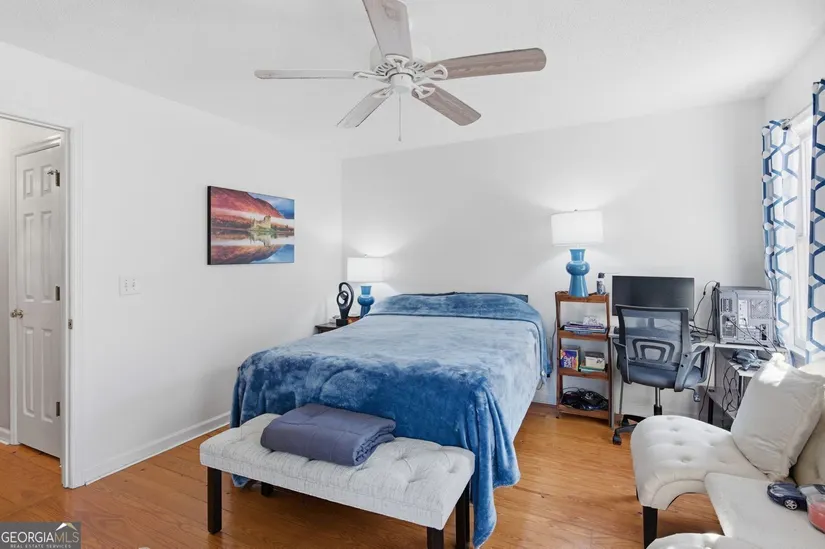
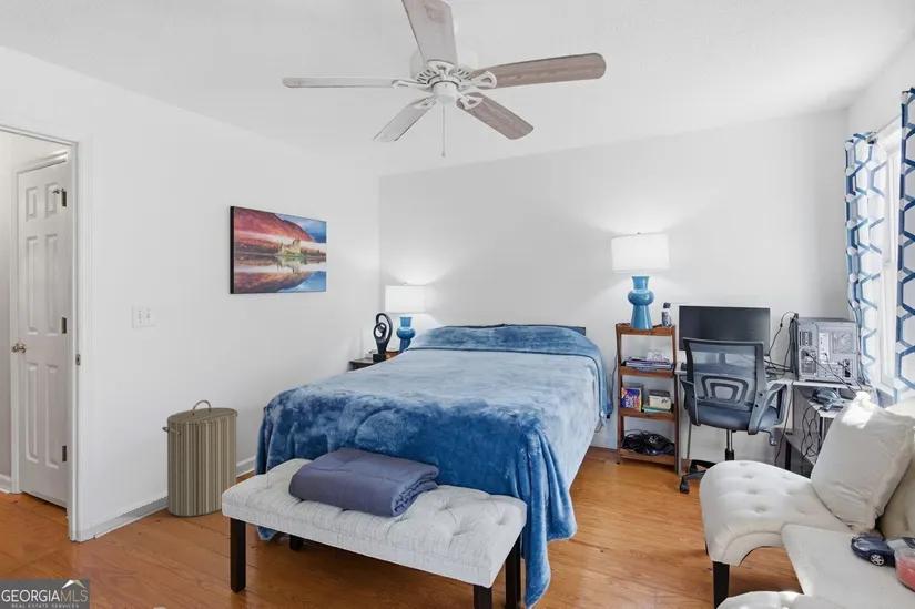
+ laundry hamper [161,399,240,518]
